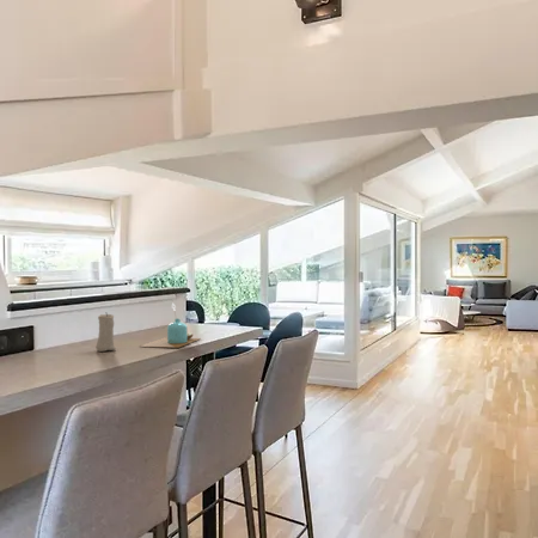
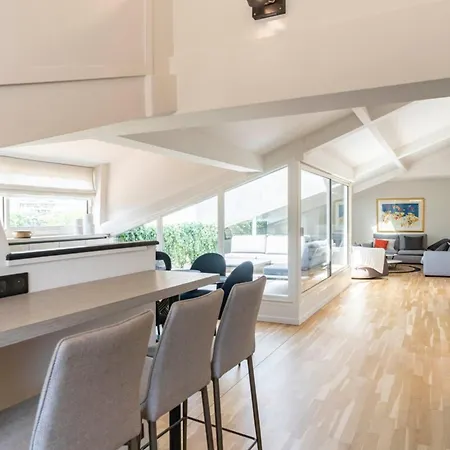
- candle [139,302,201,349]
- candle [94,313,117,353]
